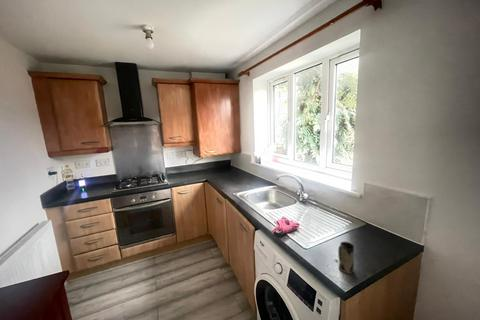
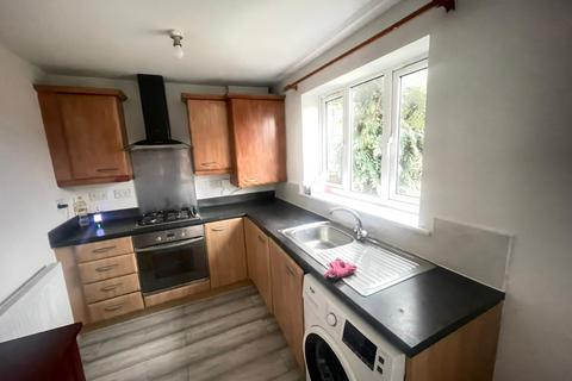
- mug [337,241,355,275]
